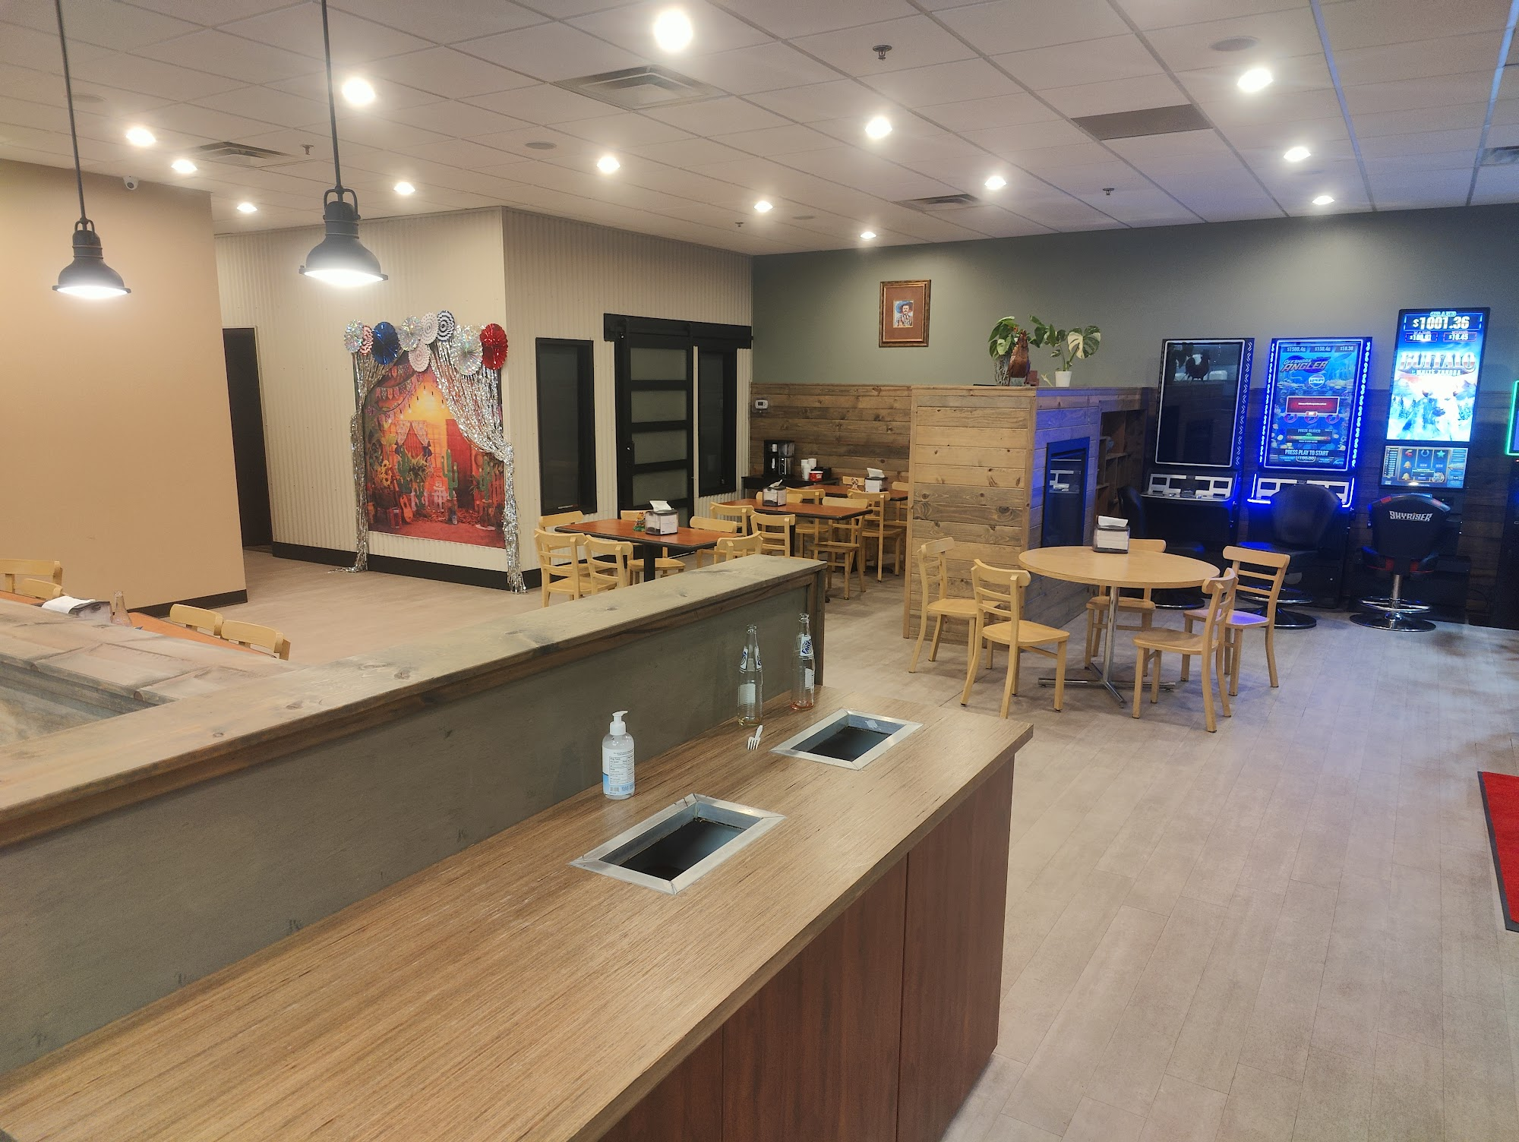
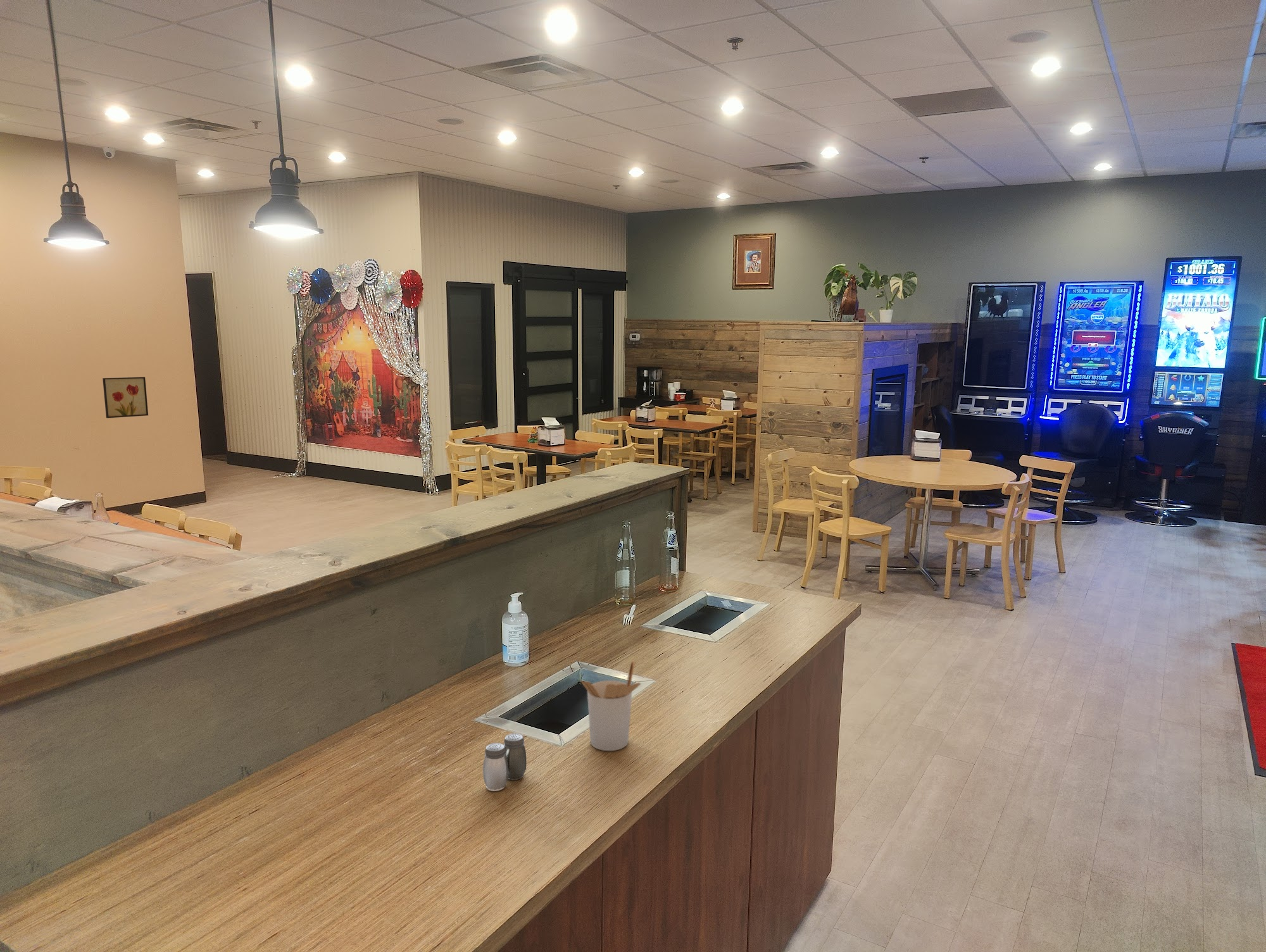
+ utensil holder [580,660,641,751]
+ salt and pepper shaker [482,732,527,792]
+ wall art [102,377,149,419]
